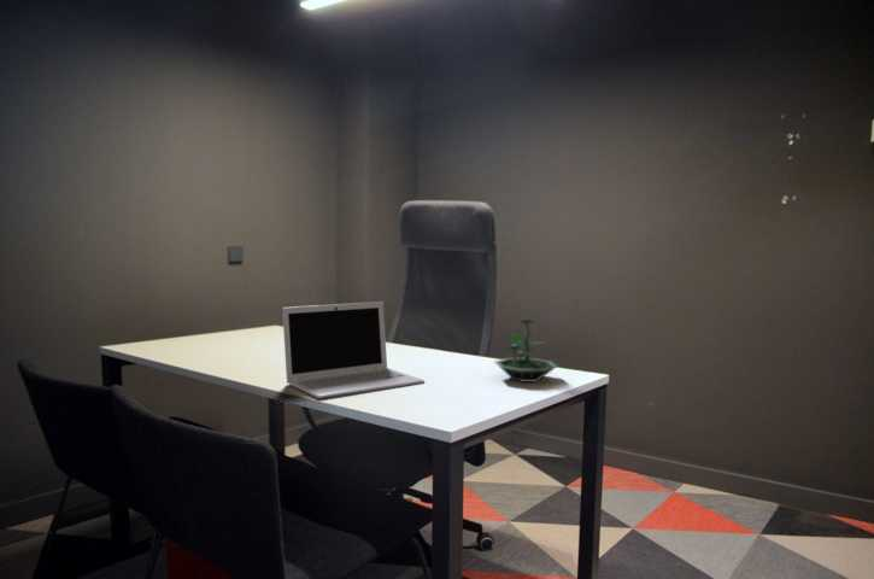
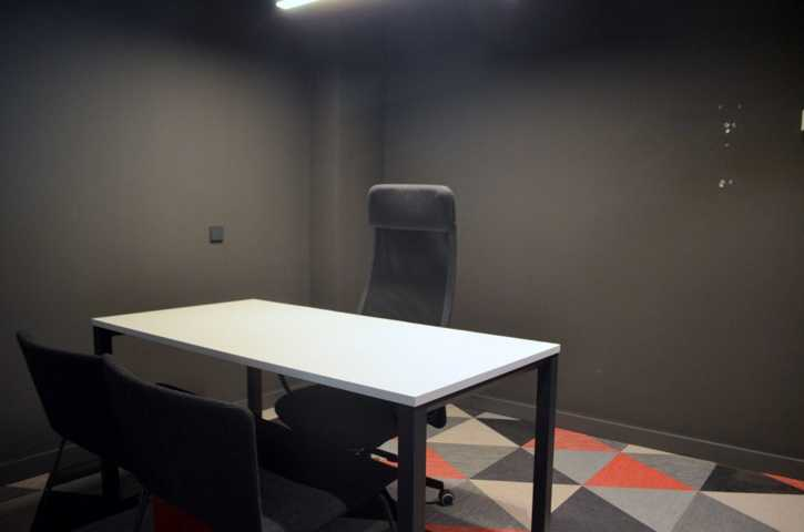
- laptop [281,300,426,399]
- terrarium [493,317,559,384]
